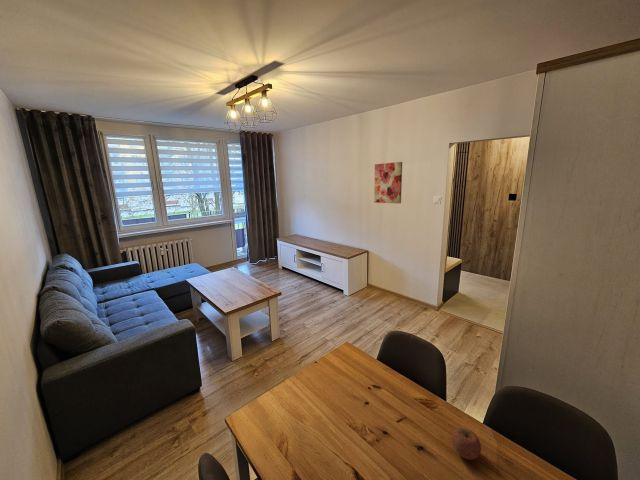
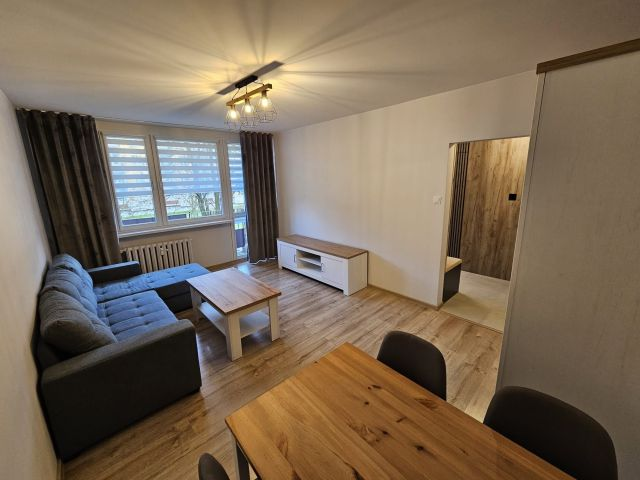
- apple [451,427,482,461]
- wall art [373,161,403,205]
